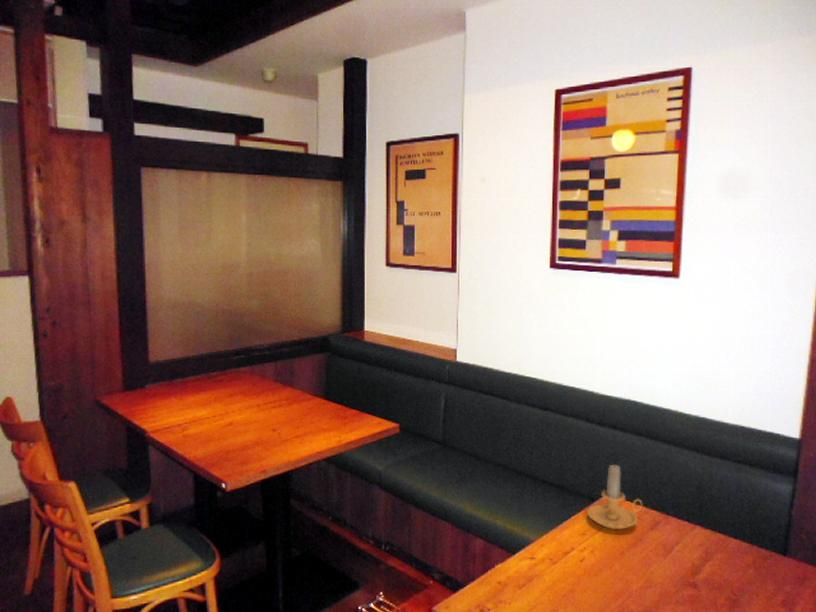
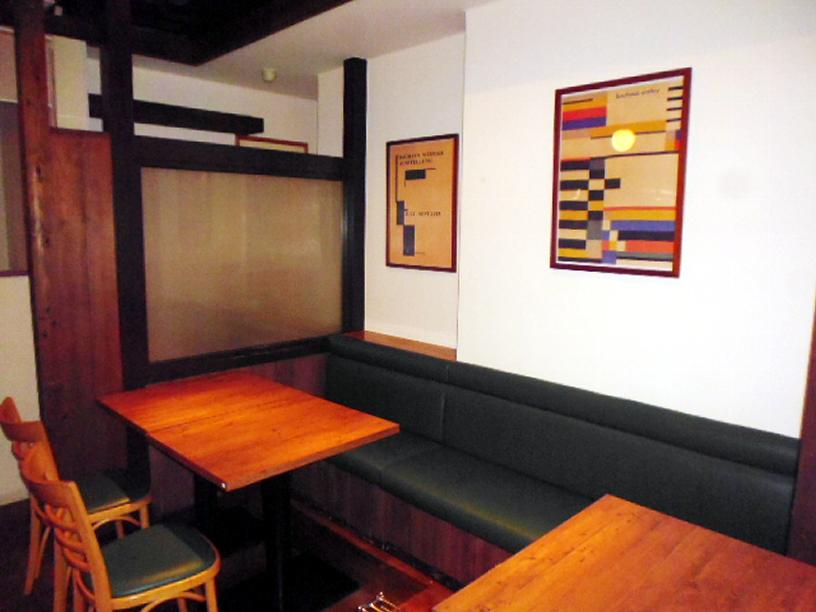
- candle [586,464,643,530]
